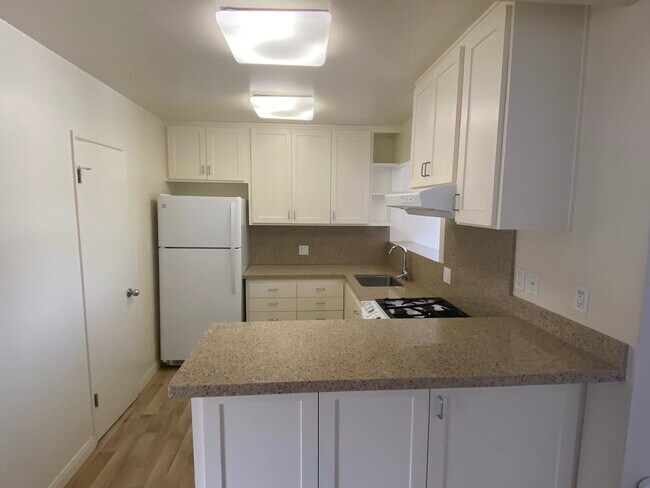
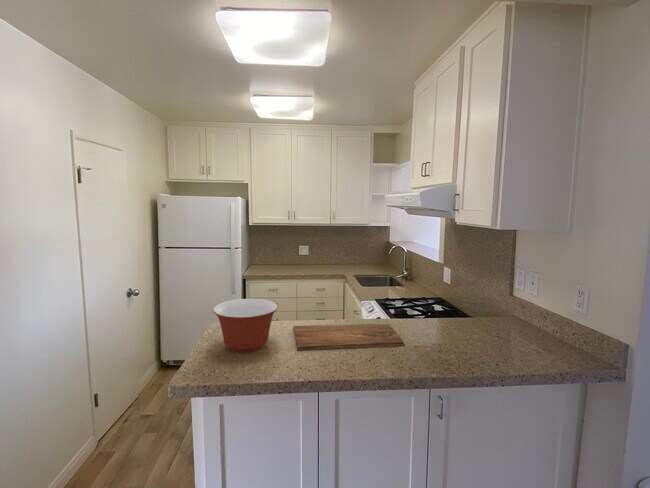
+ cutting board [292,323,405,351]
+ mixing bowl [212,298,279,353]
